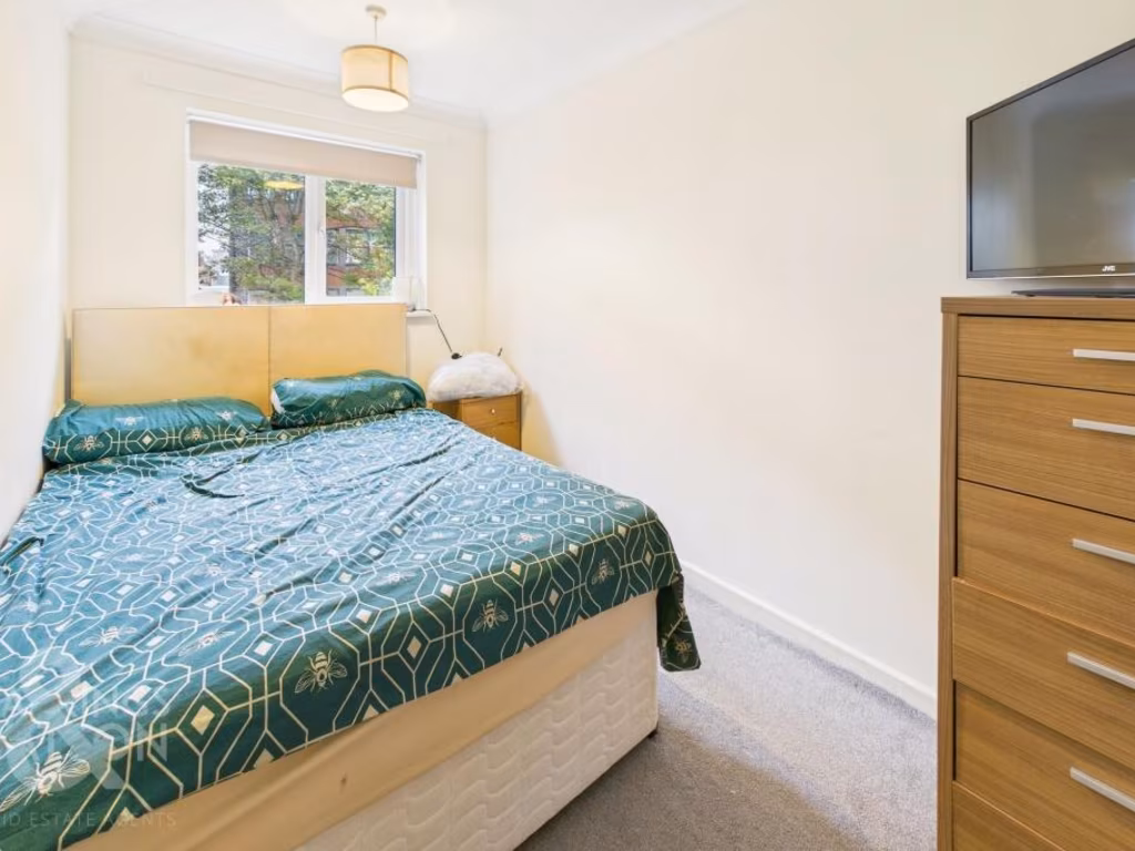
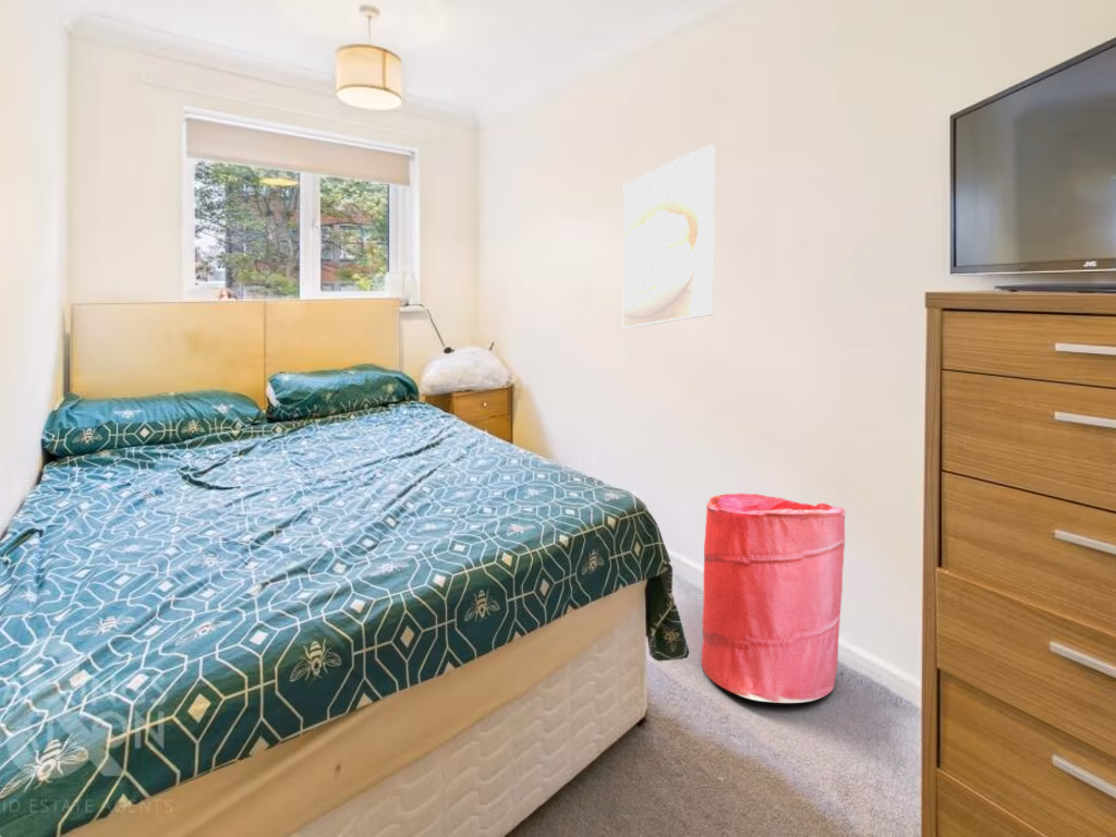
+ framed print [622,144,716,329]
+ laundry hamper [701,493,846,704]
